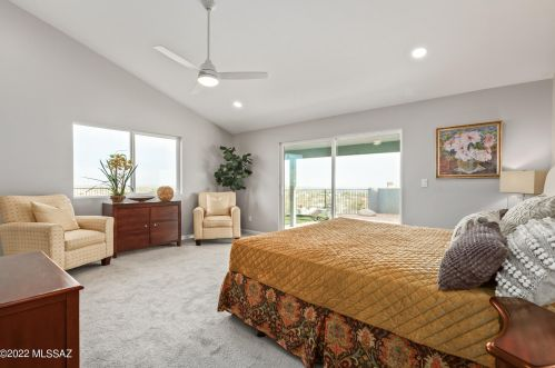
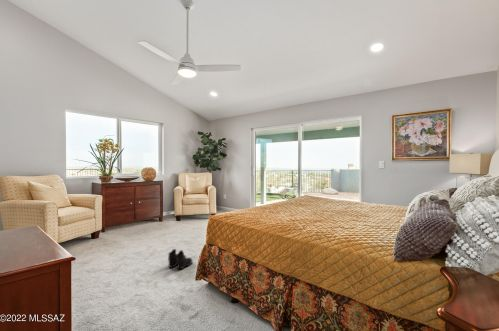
+ boots [167,248,193,270]
